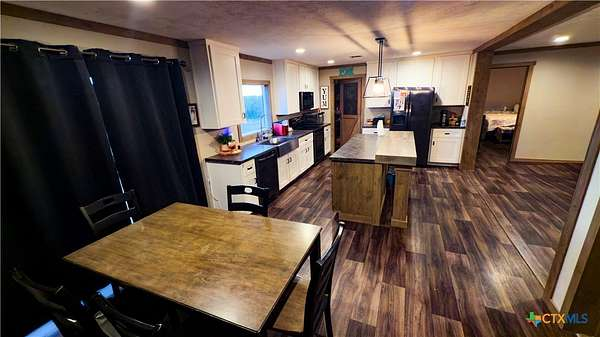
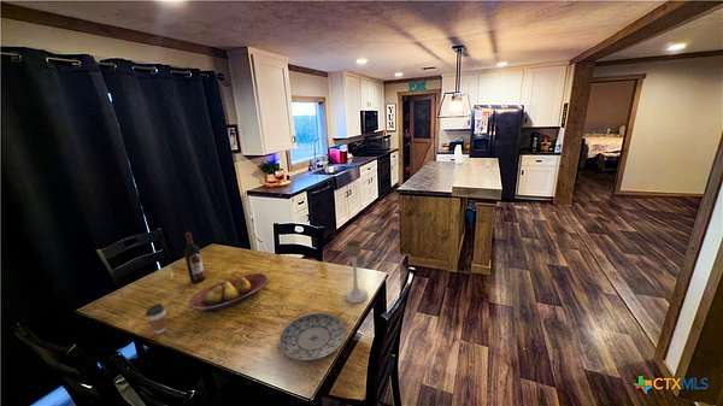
+ candle holder [343,239,369,304]
+ fruit bowl [188,272,270,313]
+ plate [278,312,347,361]
+ wine bottle [183,231,206,284]
+ coffee cup [145,302,167,335]
